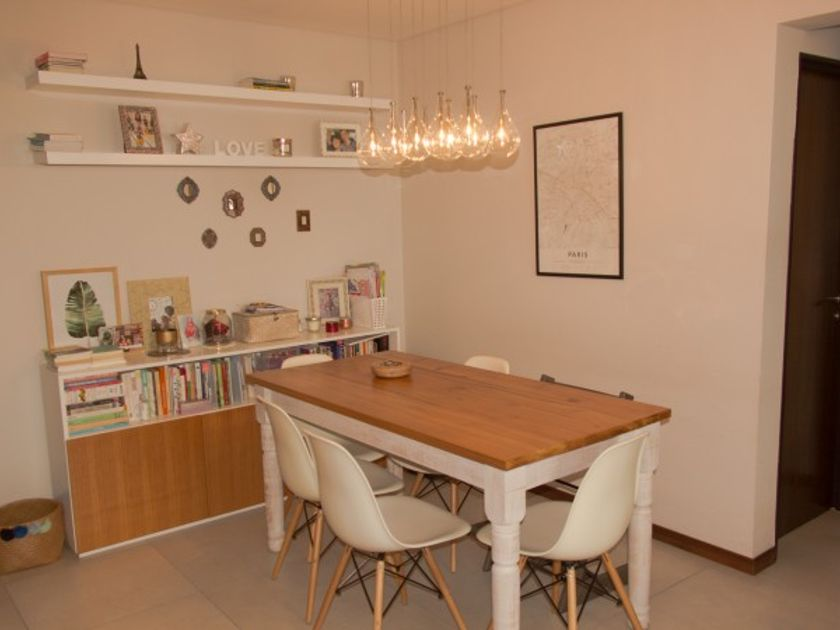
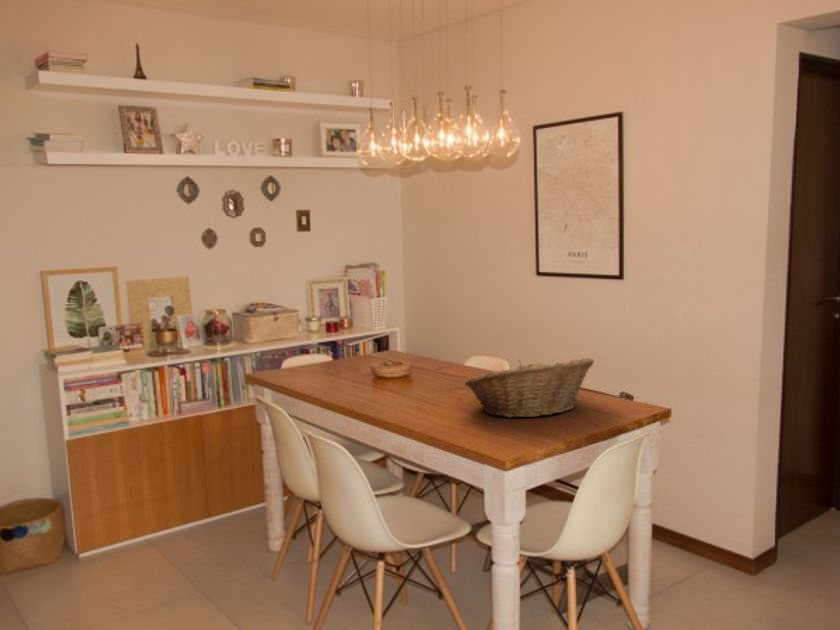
+ fruit basket [464,357,595,419]
